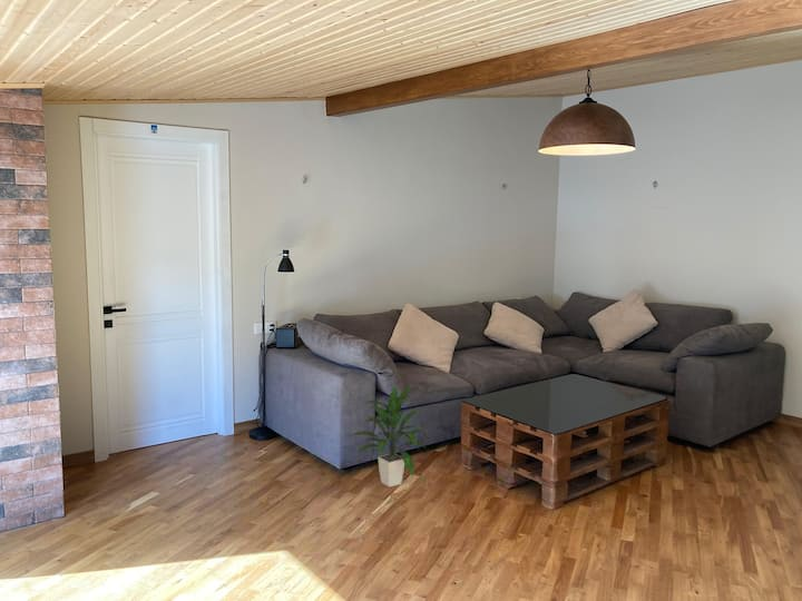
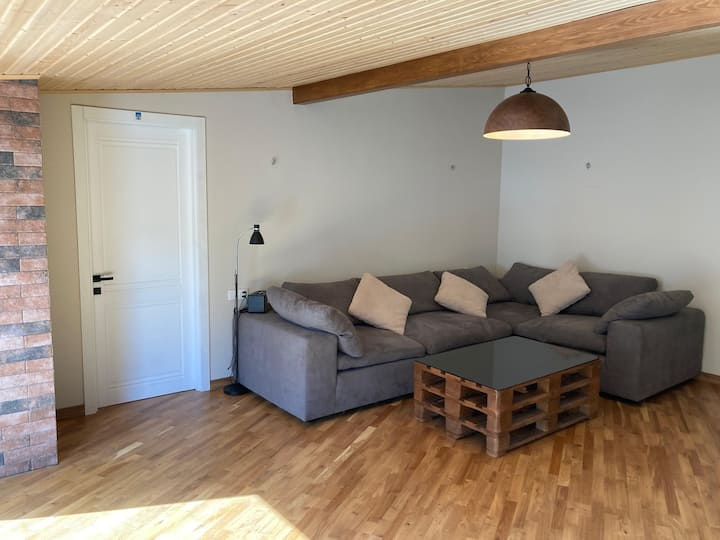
- indoor plant [349,384,428,487]
